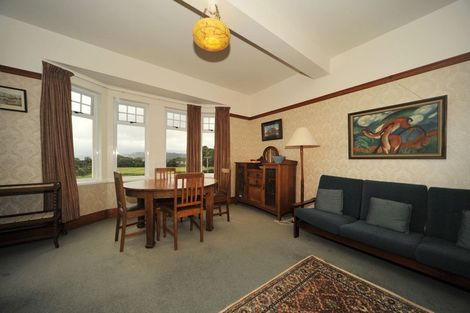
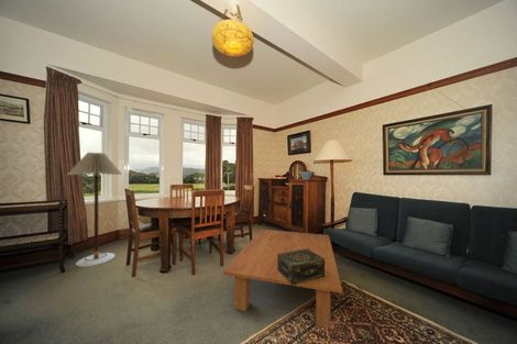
+ coffee table [222,229,343,330]
+ floor lamp [66,152,123,268]
+ decorative box [277,248,324,285]
